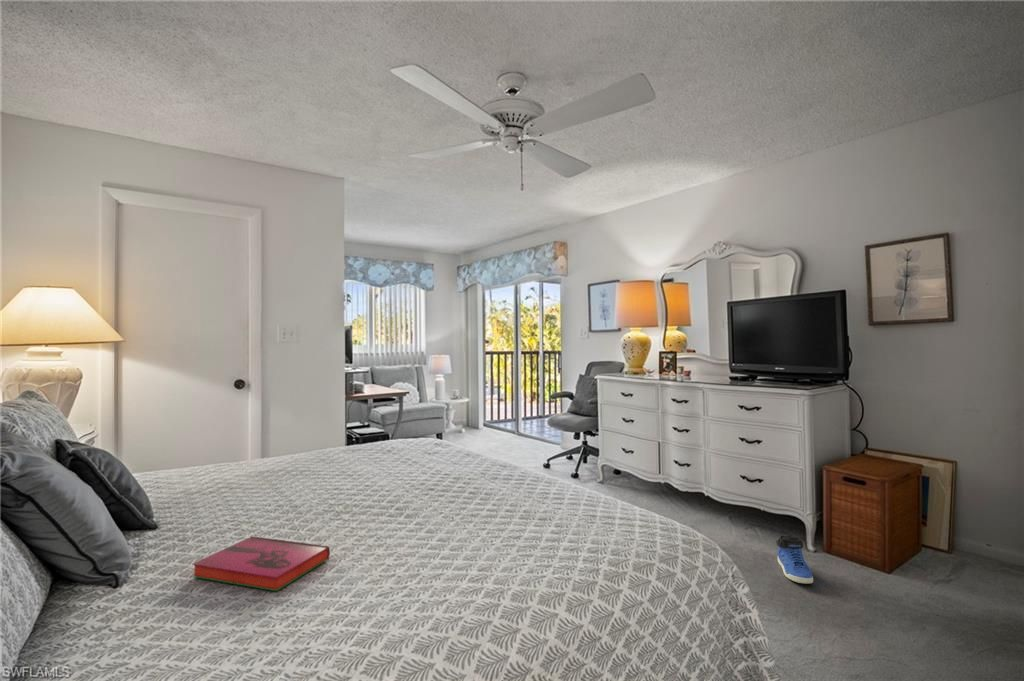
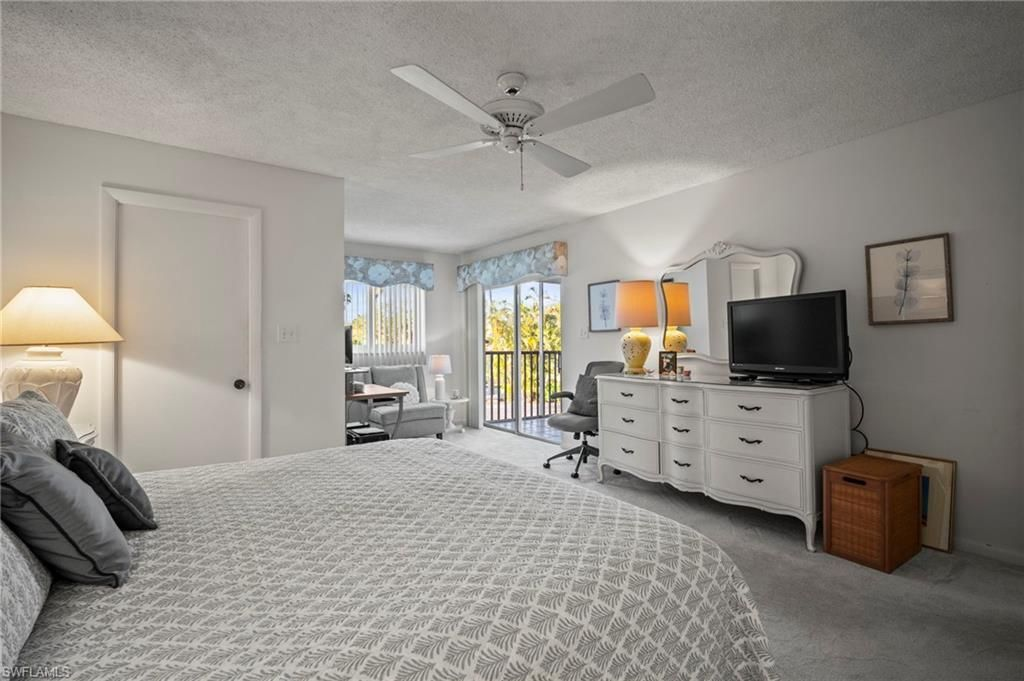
- sneaker [775,534,814,585]
- hardback book [191,535,331,592]
